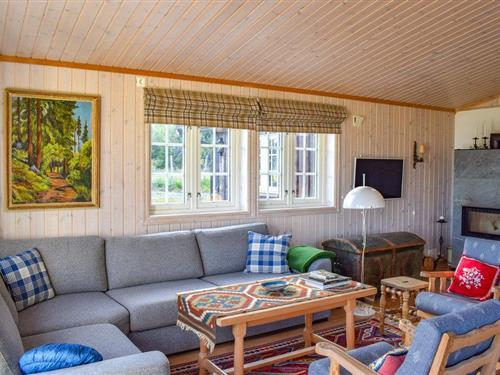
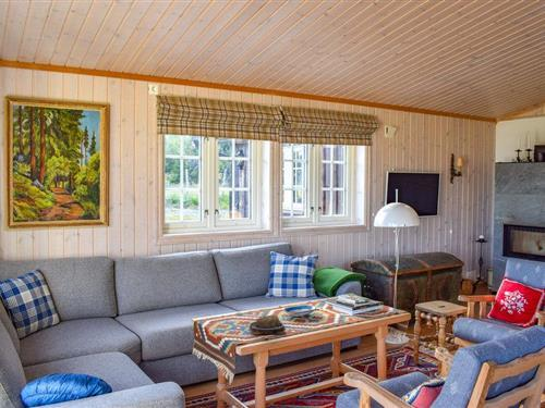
+ pastry [249,314,287,335]
